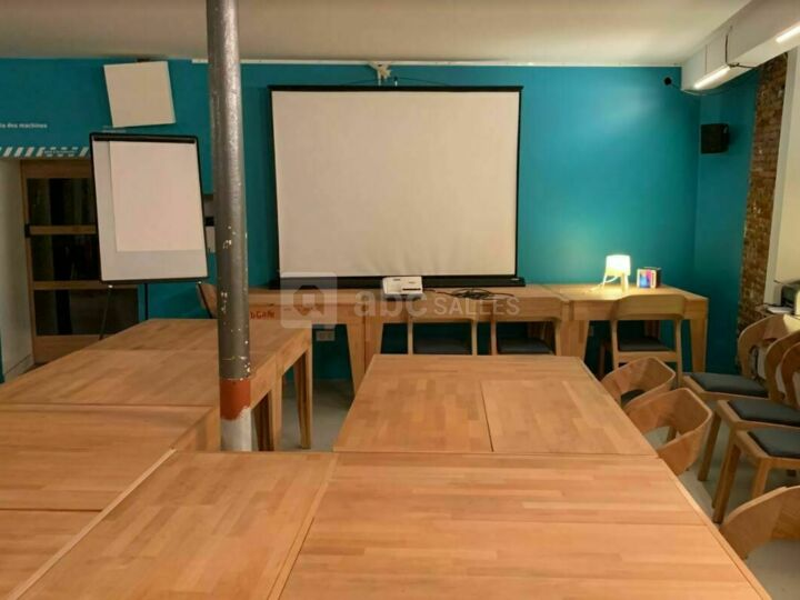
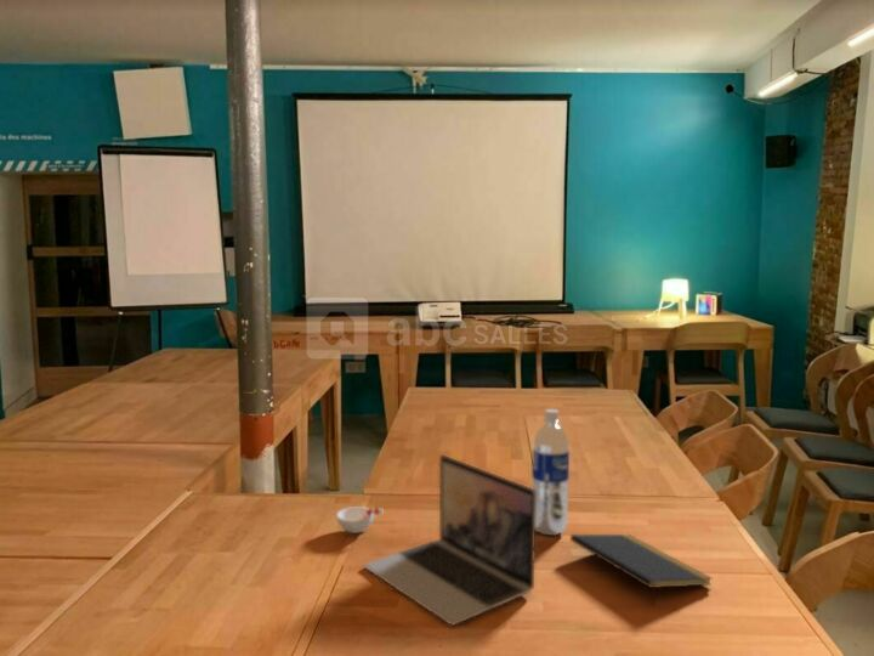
+ laptop [363,453,537,626]
+ notepad [569,533,714,607]
+ water bottle [530,408,571,537]
+ cup [335,505,384,535]
